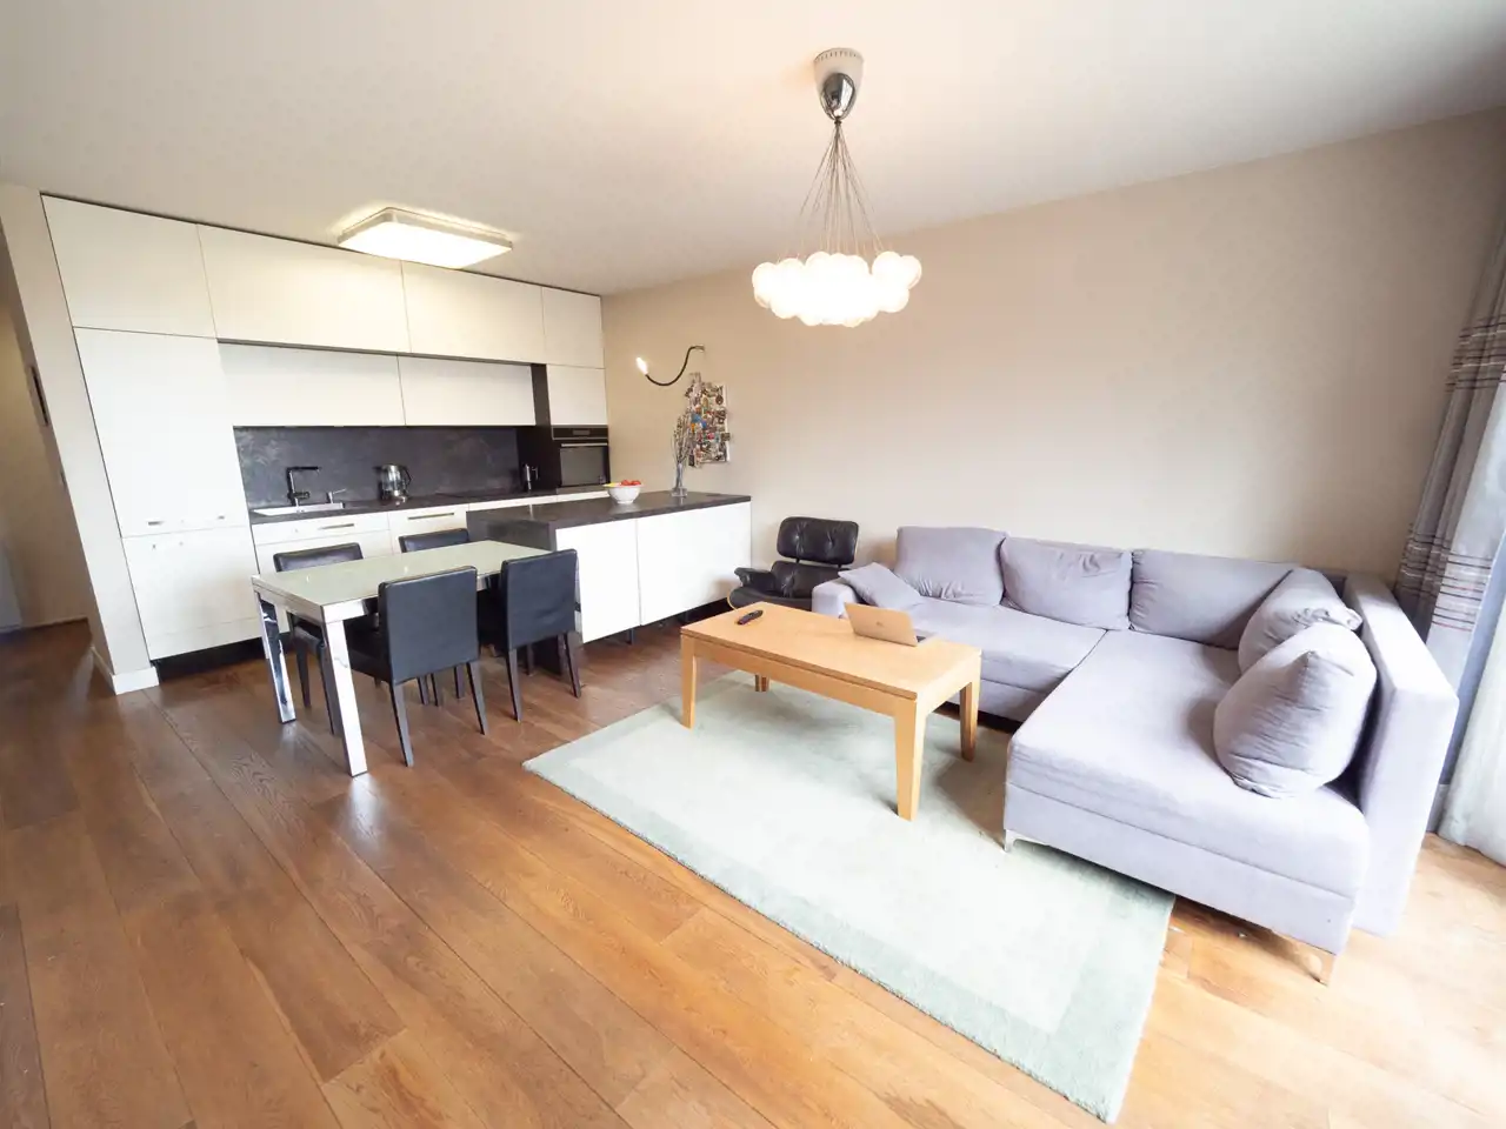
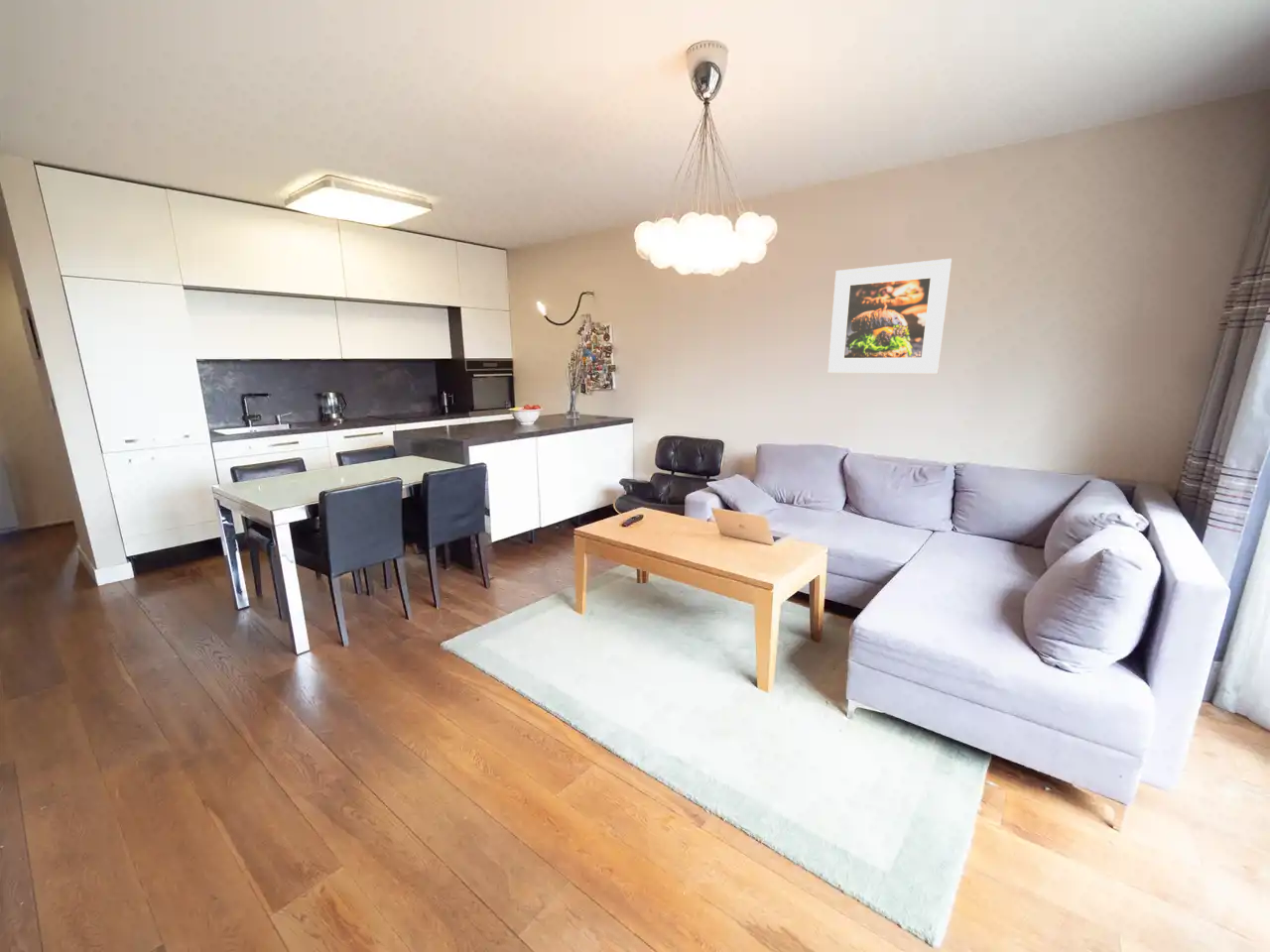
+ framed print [827,258,953,375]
